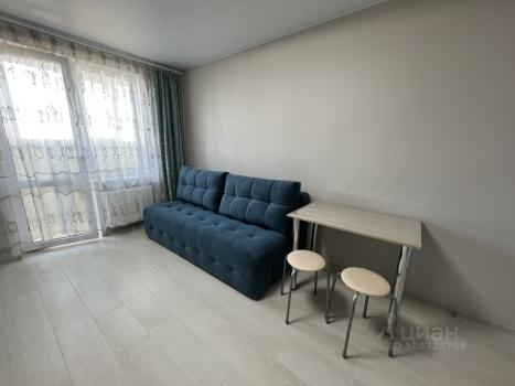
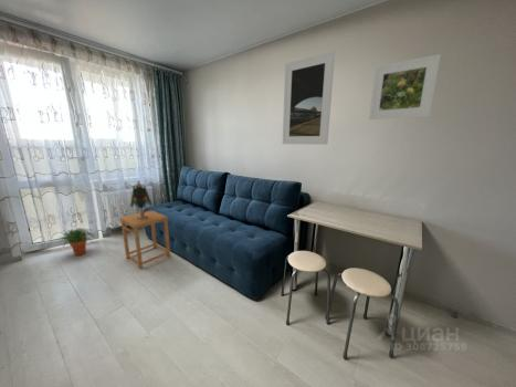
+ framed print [282,50,336,146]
+ side table [119,209,171,270]
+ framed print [368,53,442,121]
+ table lamp [129,180,154,220]
+ potted plant [56,228,96,257]
